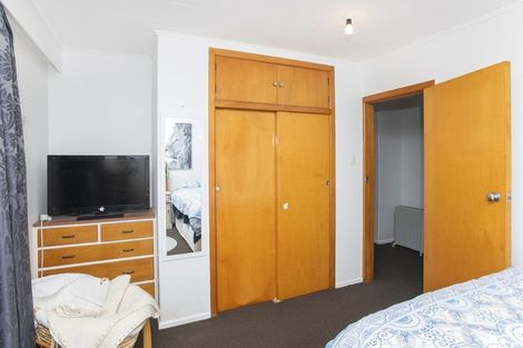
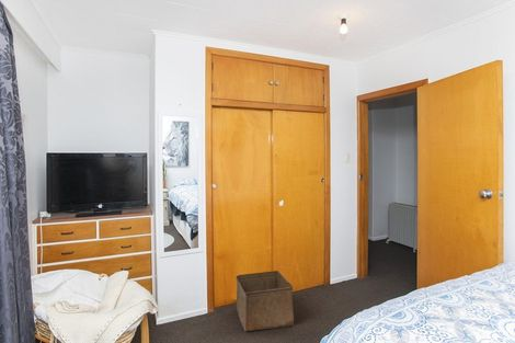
+ storage bin [234,270,295,332]
